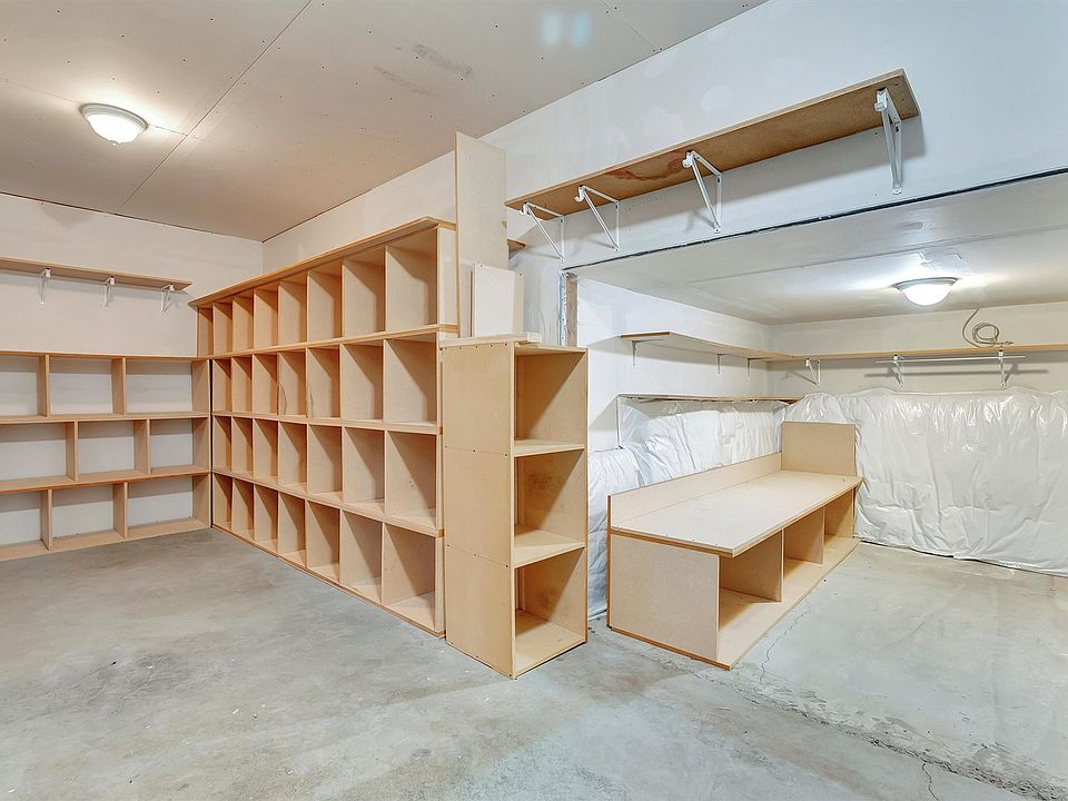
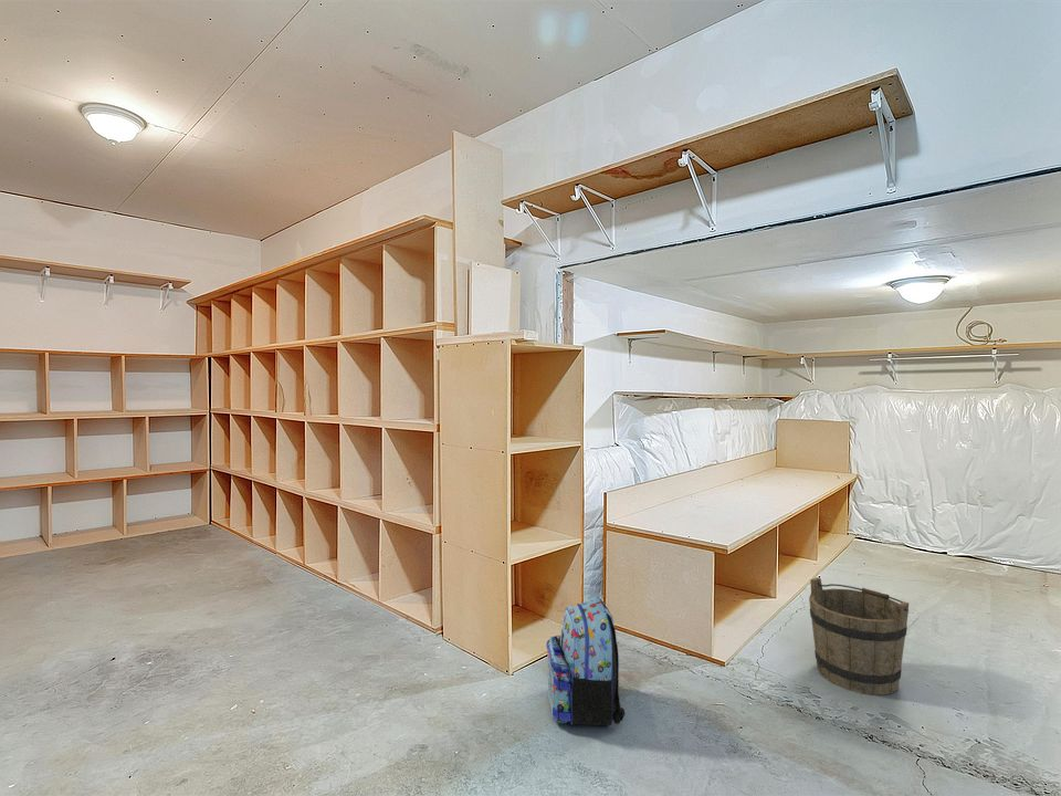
+ bucket [808,576,910,696]
+ backpack [545,596,626,726]
